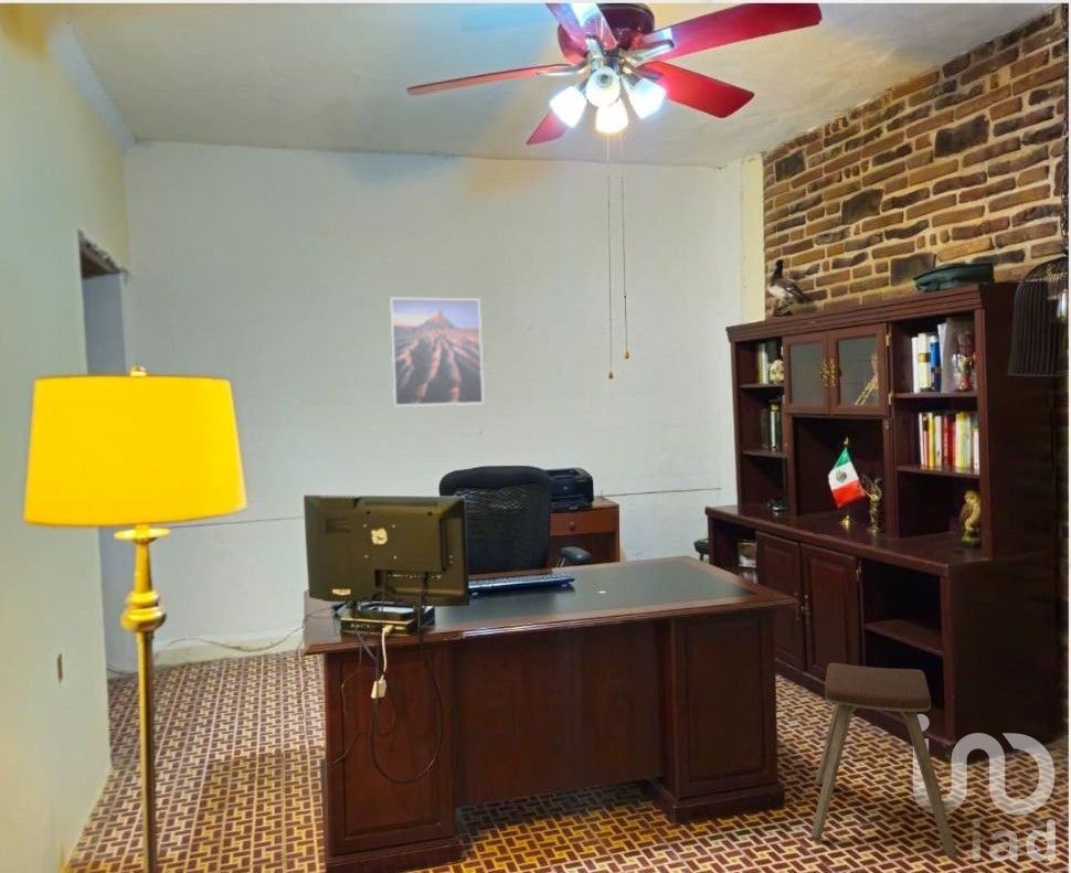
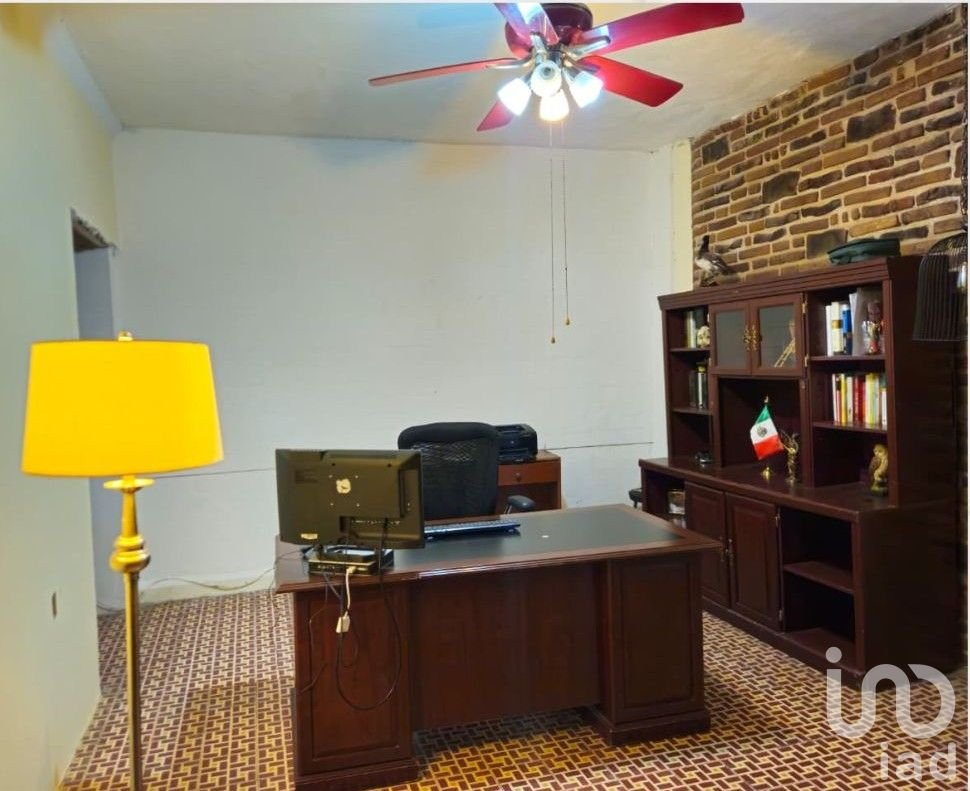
- music stool [810,662,958,860]
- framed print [389,297,485,407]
